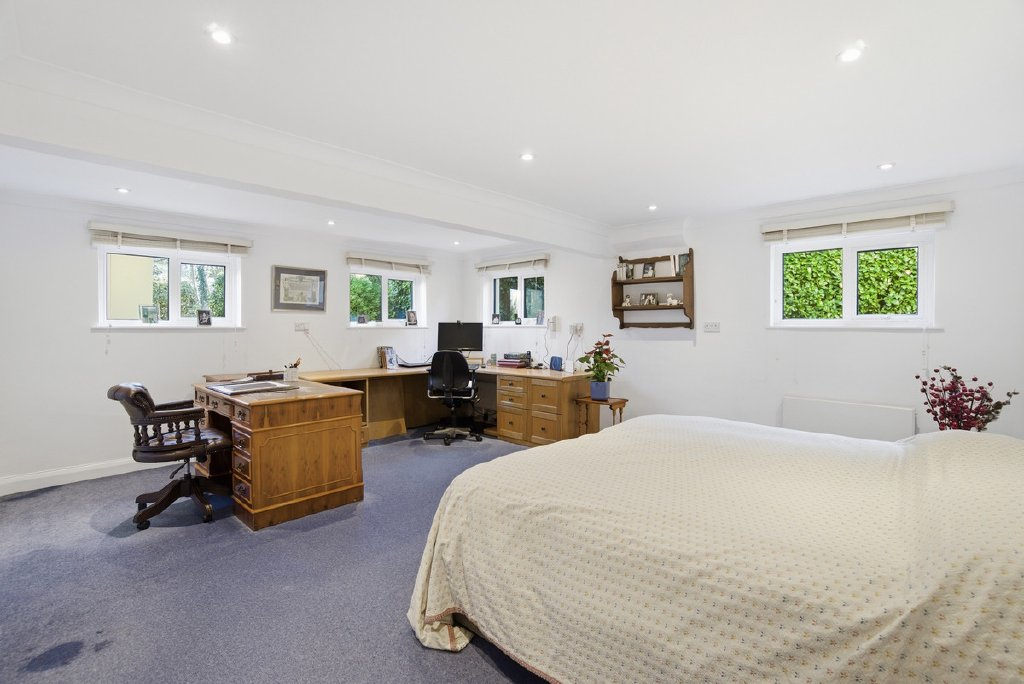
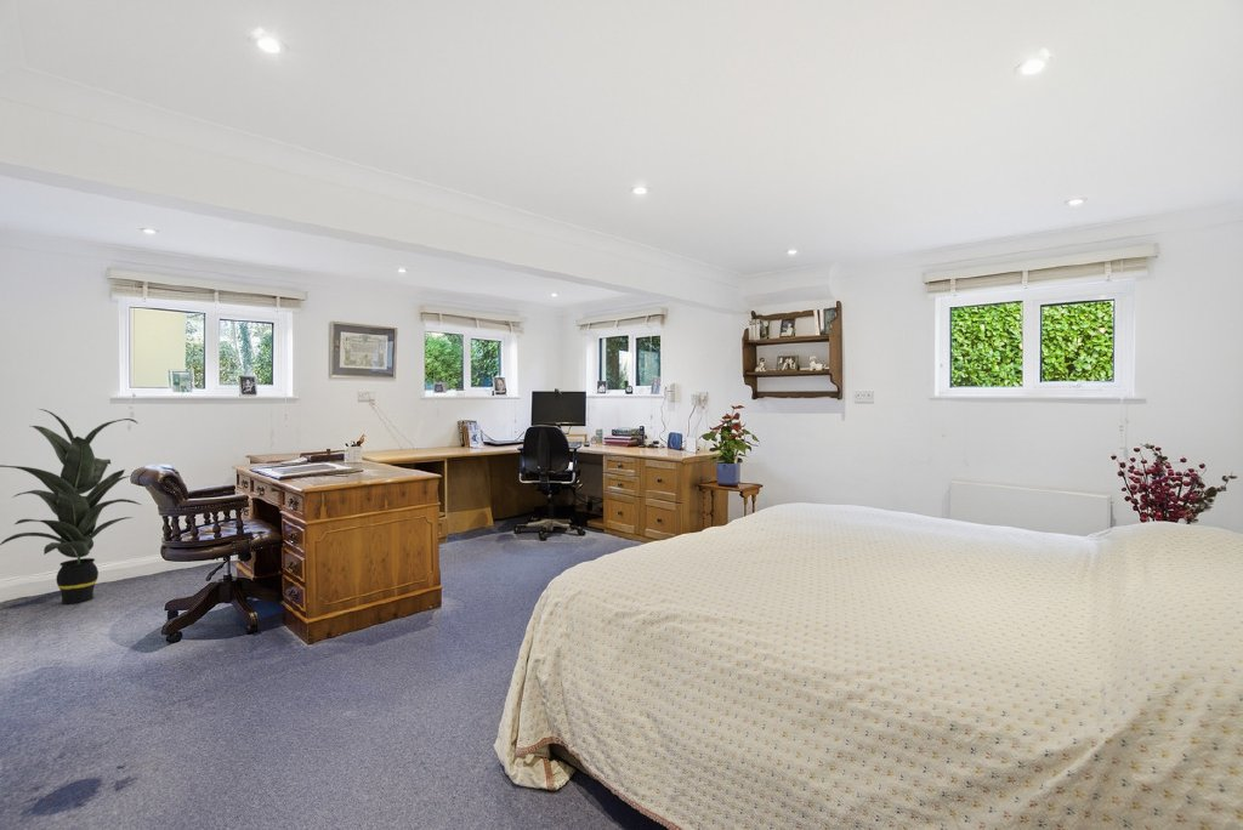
+ indoor plant [0,408,142,606]
